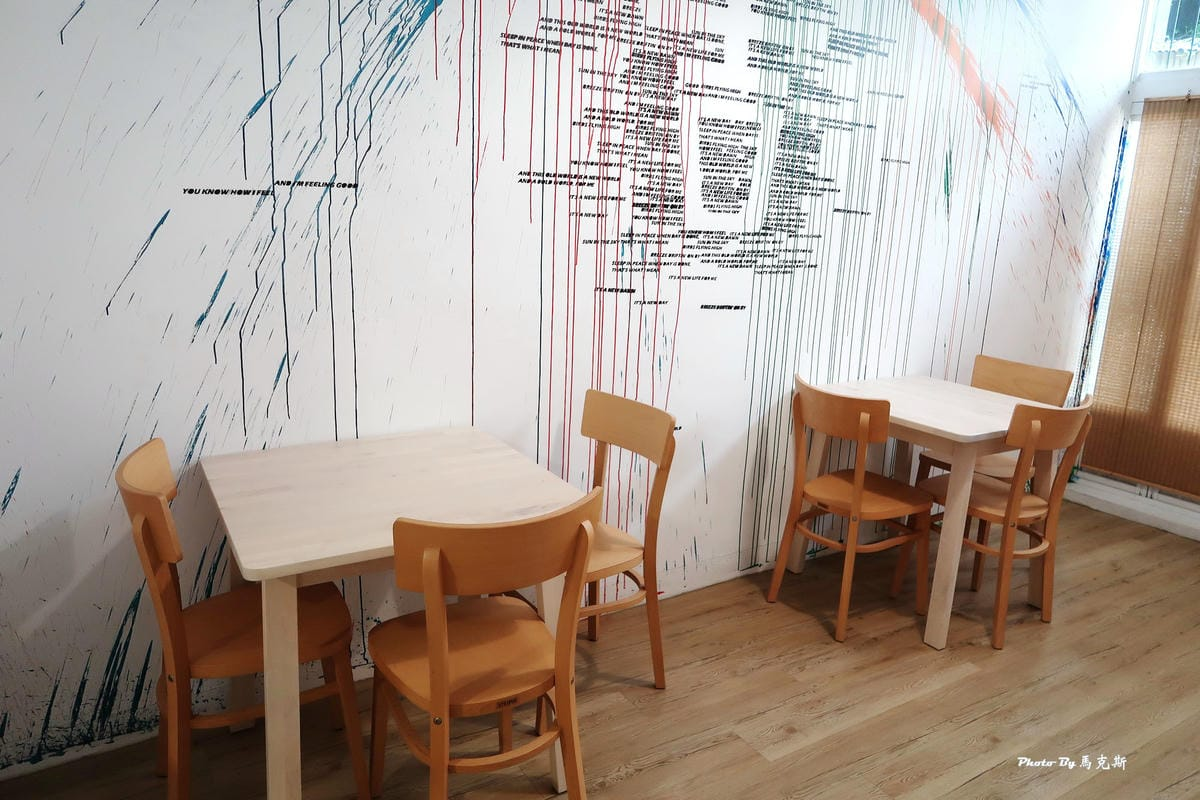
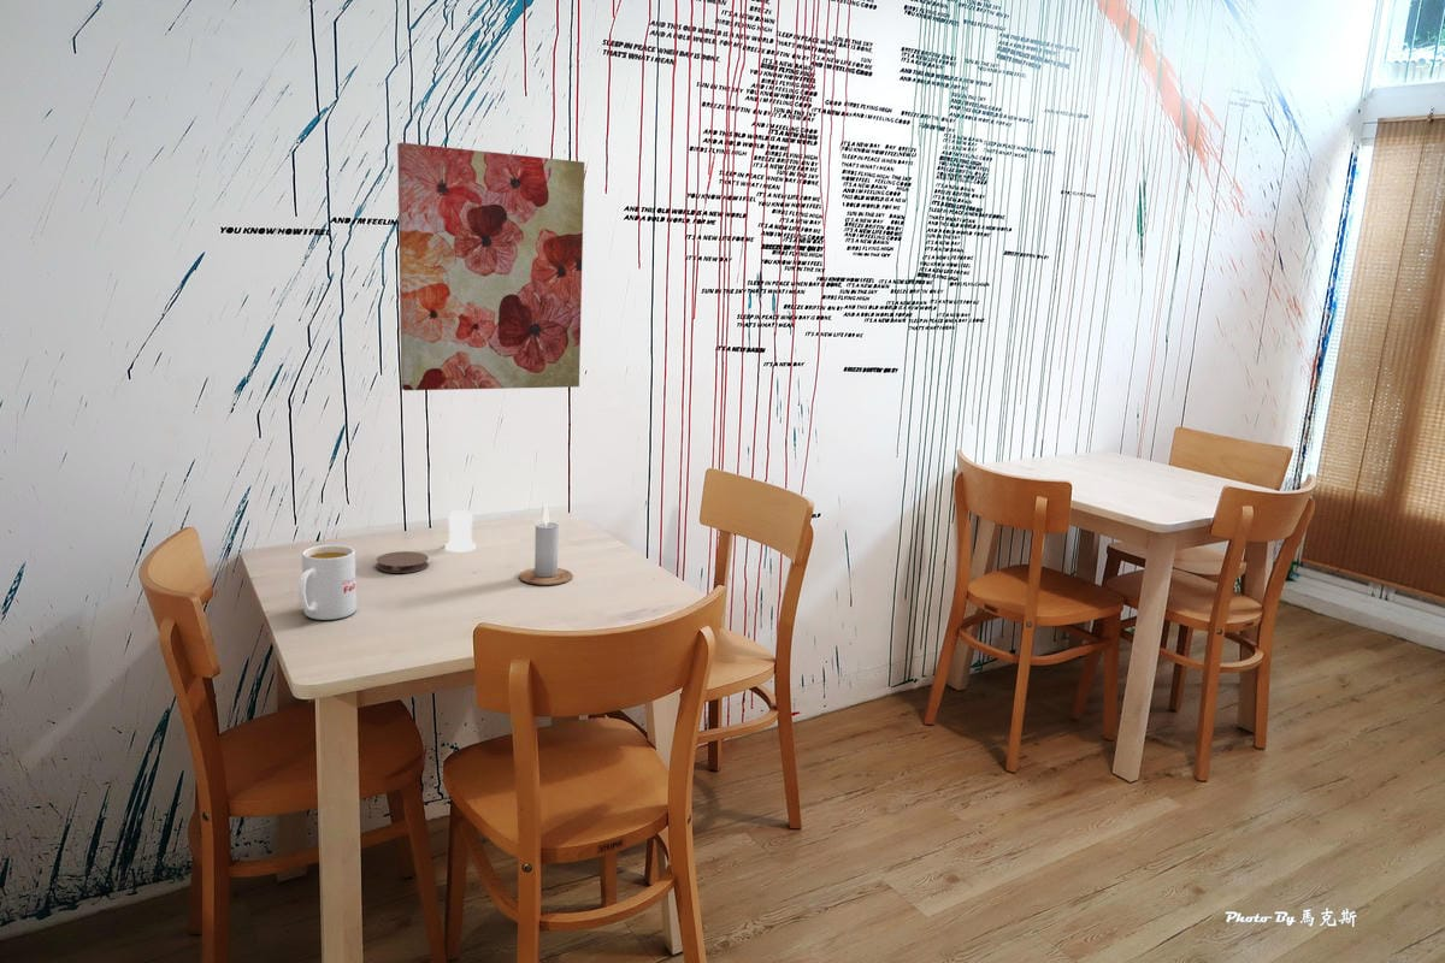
+ candle [518,502,574,586]
+ wall art [396,141,585,391]
+ coaster [376,550,430,574]
+ mug [297,544,358,621]
+ salt shaker [444,509,477,553]
